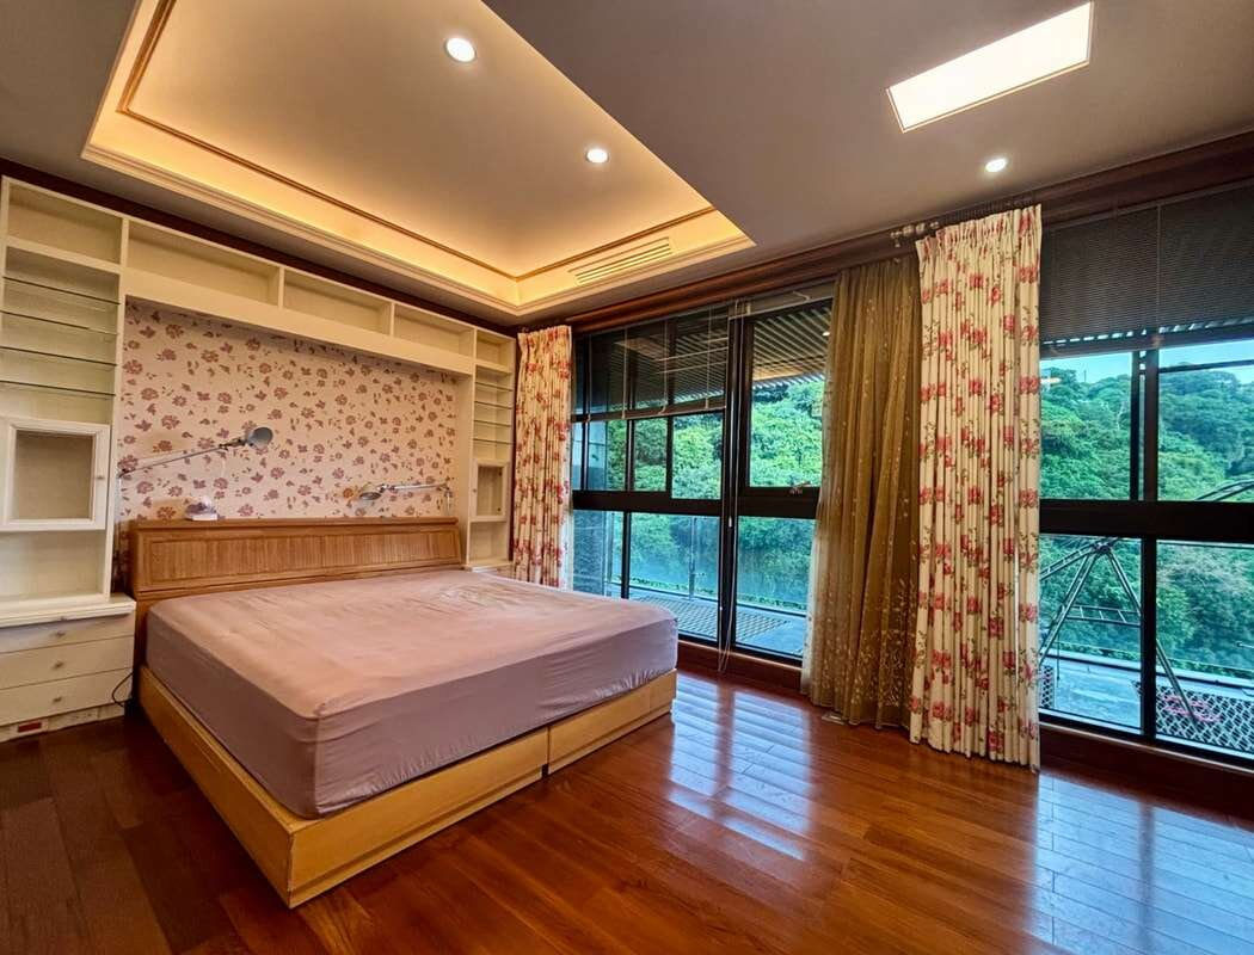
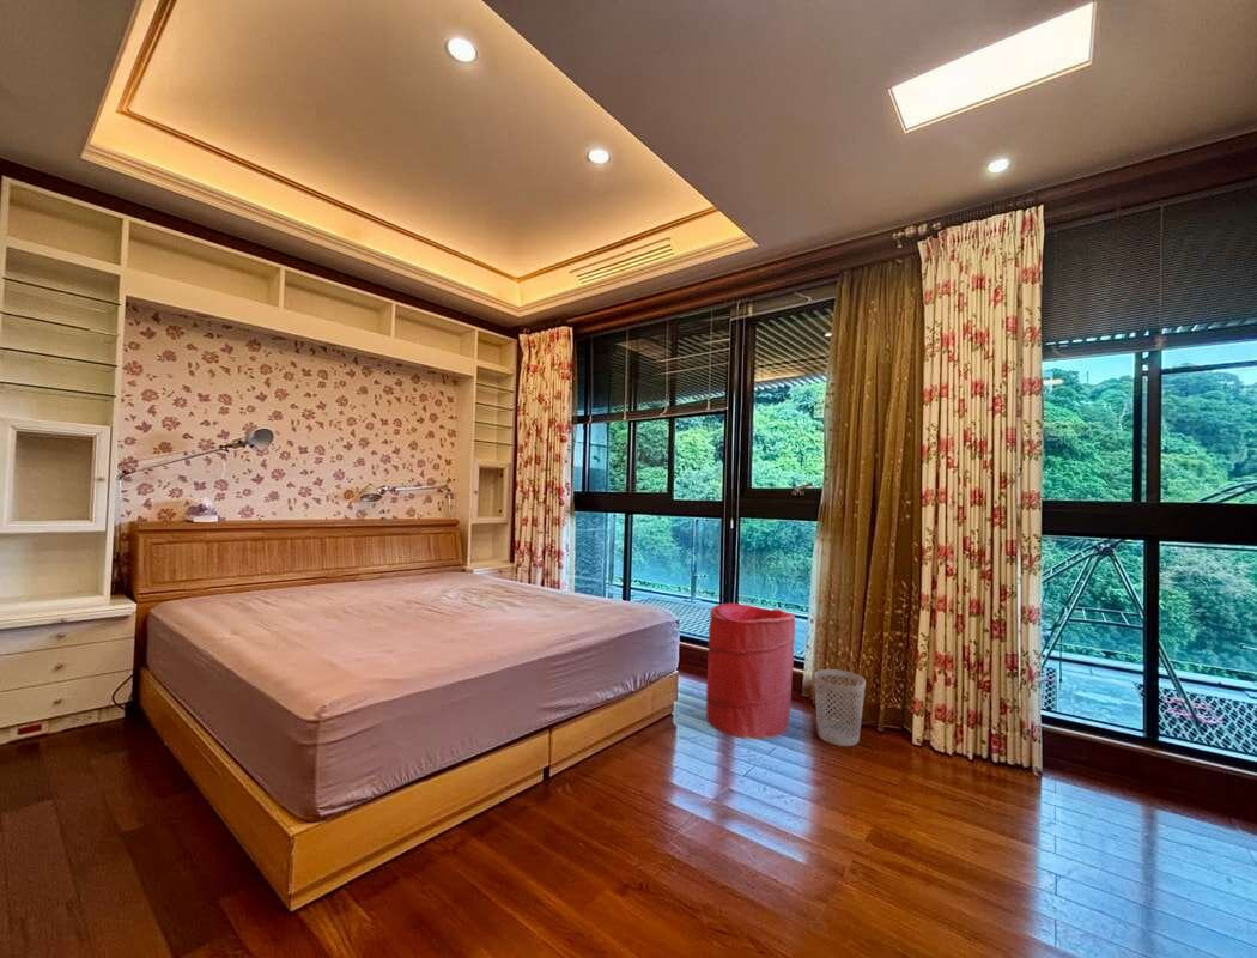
+ laundry hamper [705,602,796,741]
+ wastebasket [813,668,867,747]
